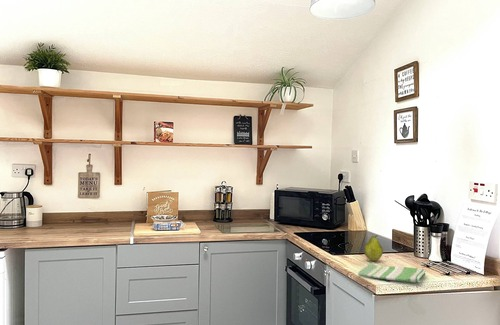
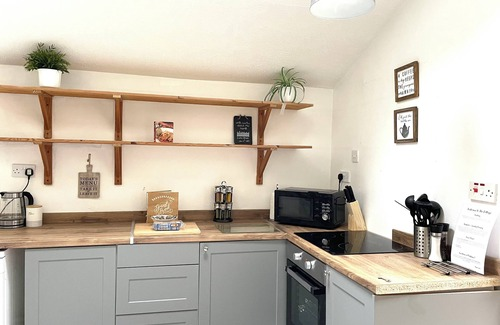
- fruit [363,234,384,262]
- dish towel [357,262,427,283]
